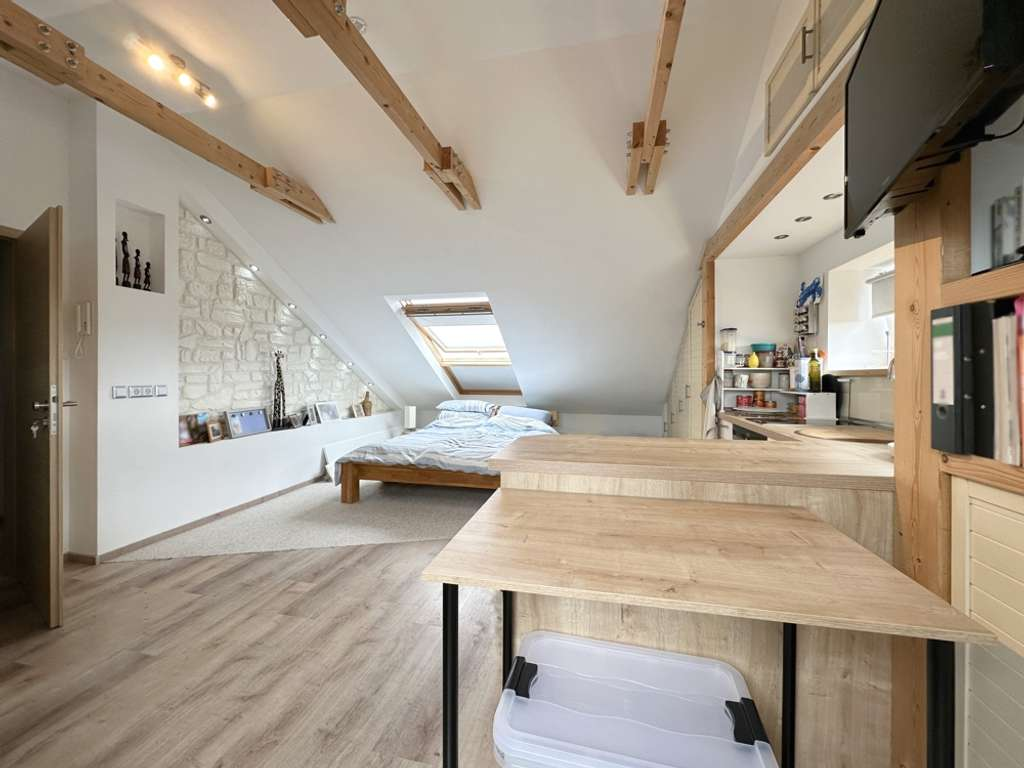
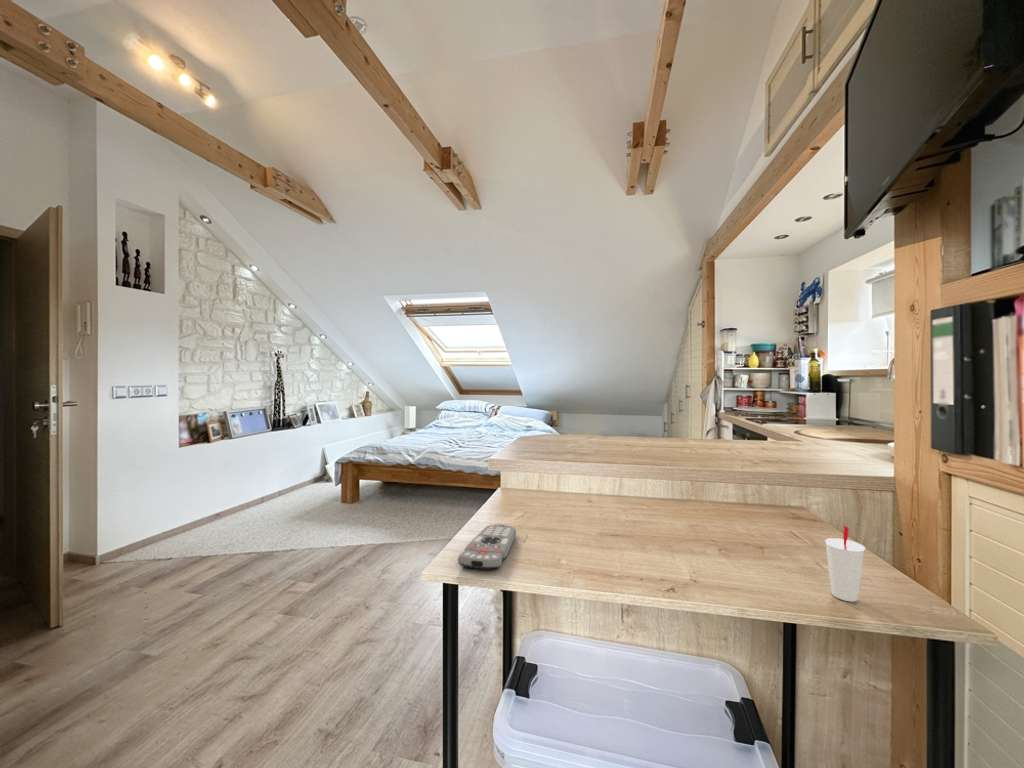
+ cup [823,525,866,603]
+ remote control [457,523,517,571]
